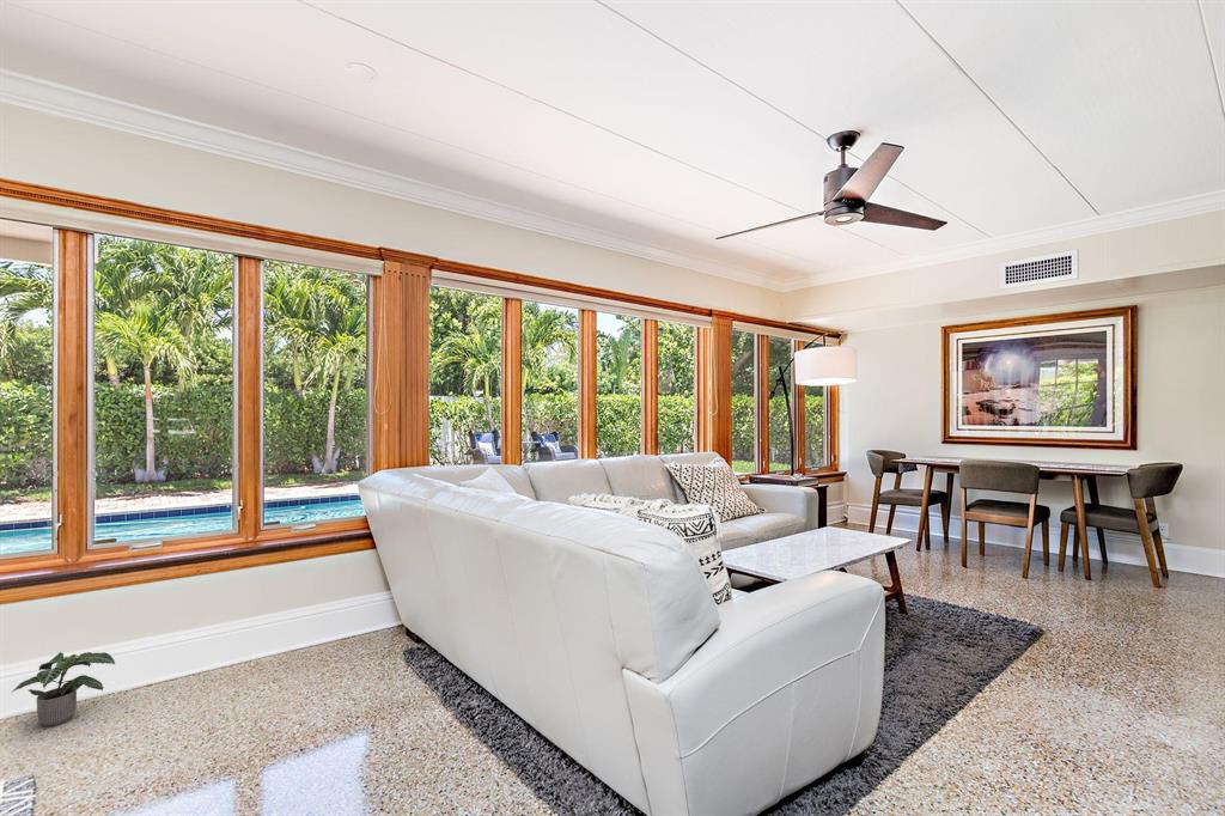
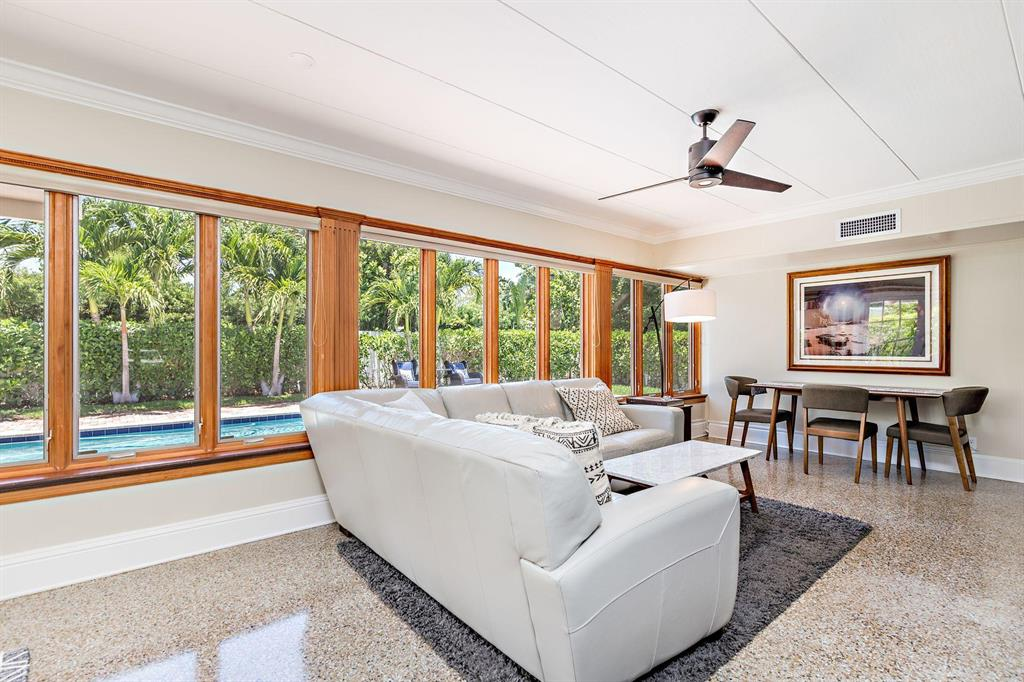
- potted plant [11,651,116,727]
